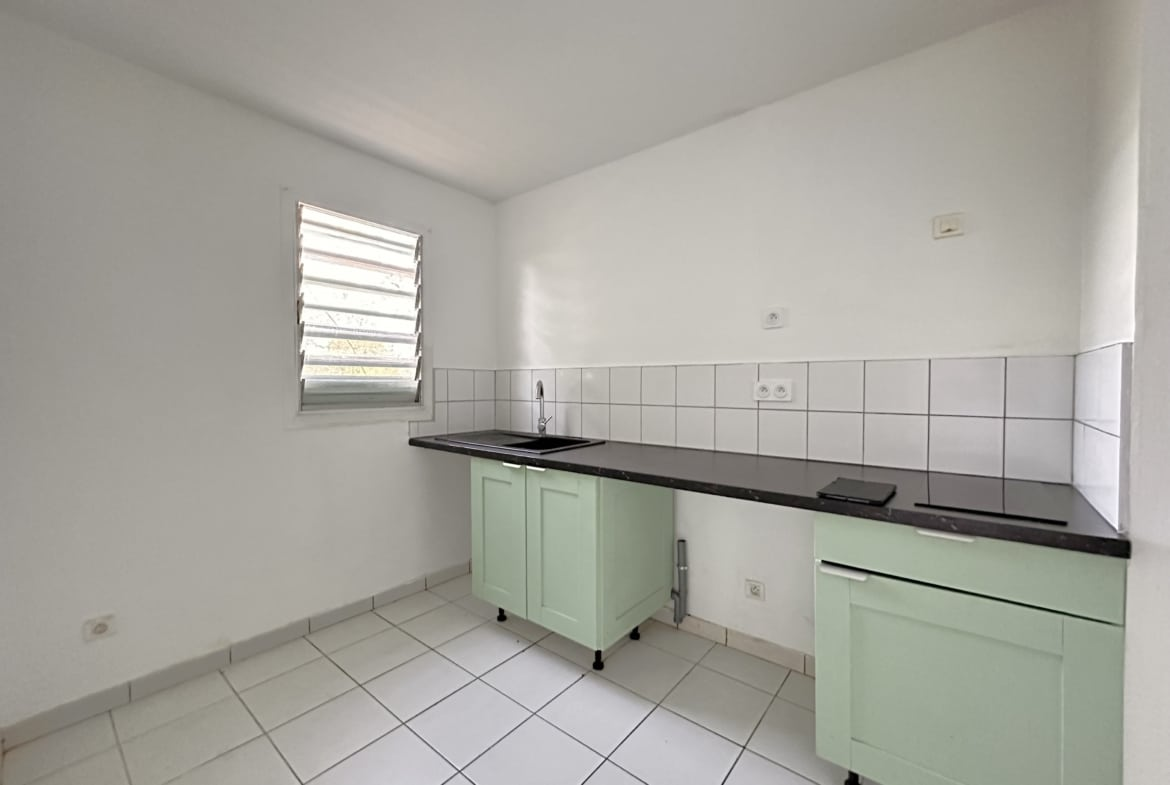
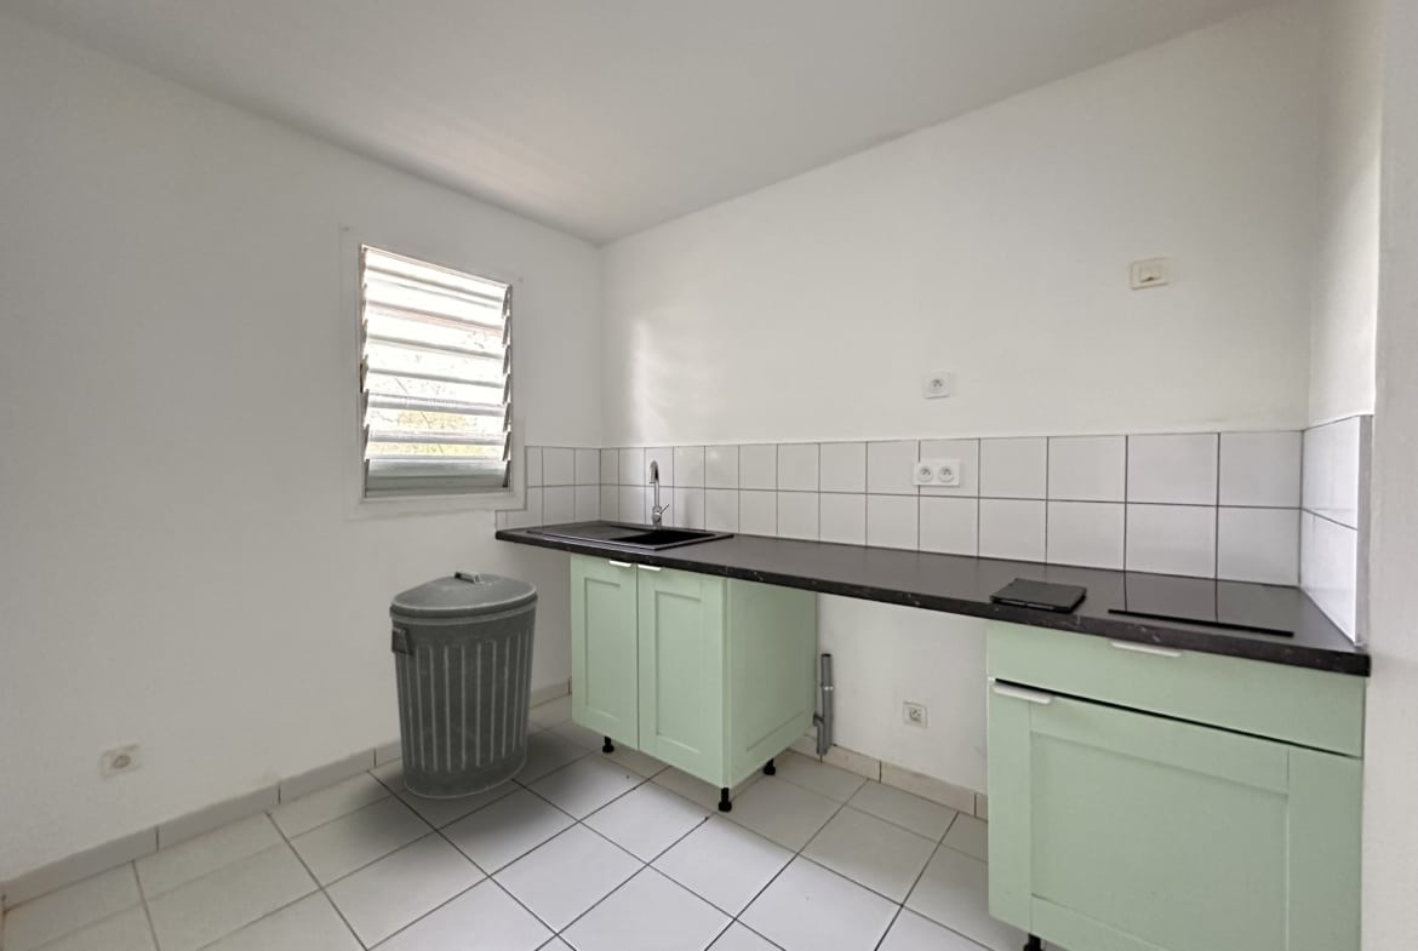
+ trash can [388,569,539,801]
